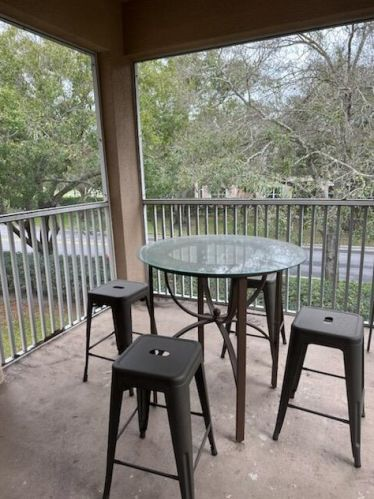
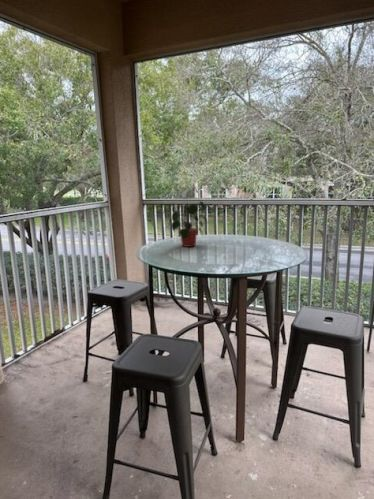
+ potted plant [162,190,209,248]
